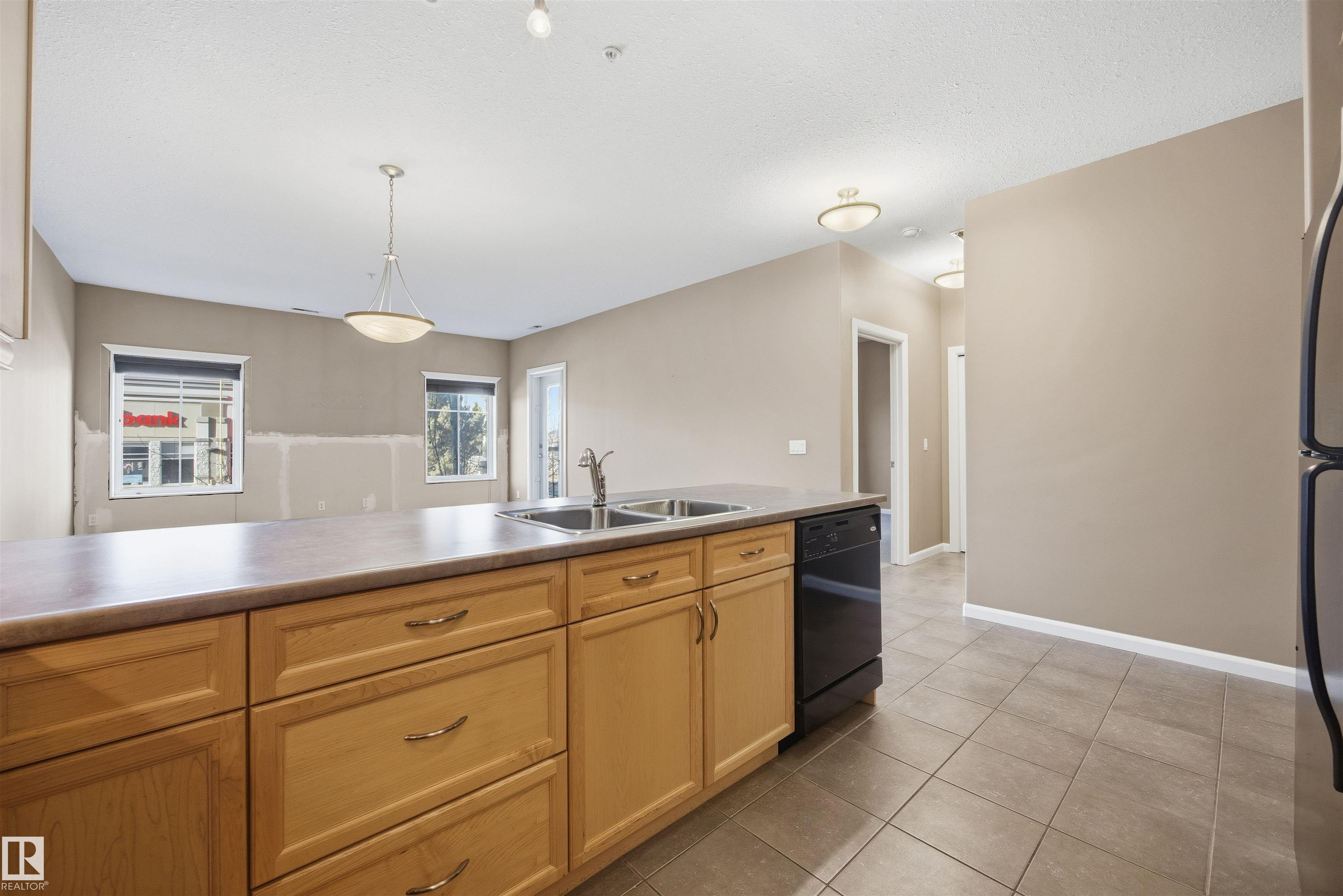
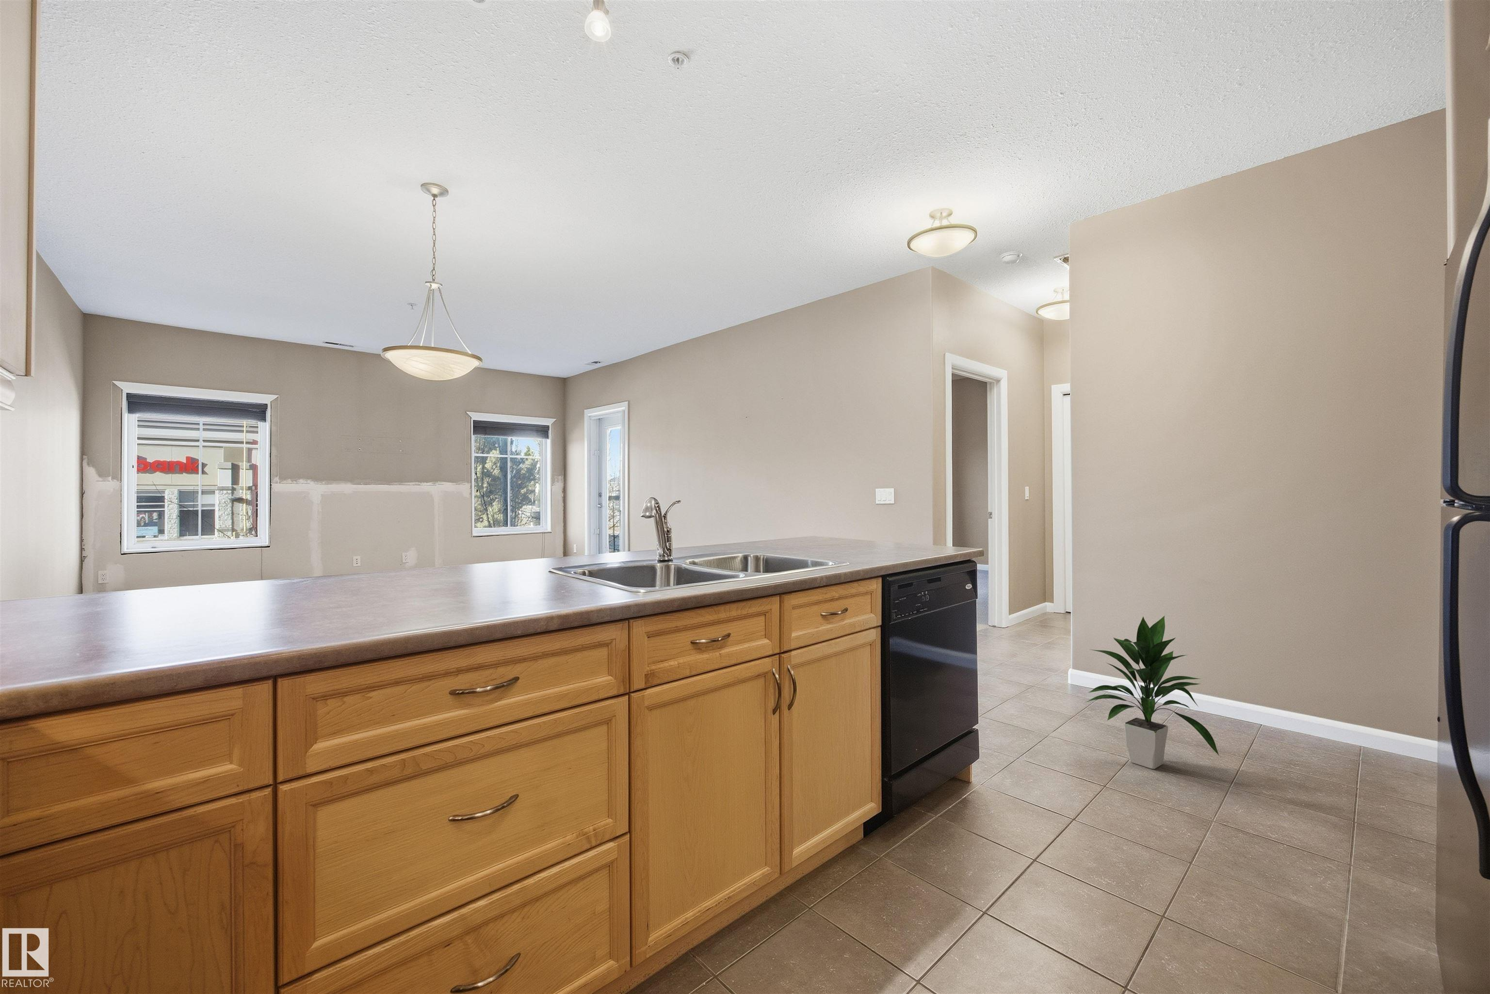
+ indoor plant [1085,615,1219,770]
